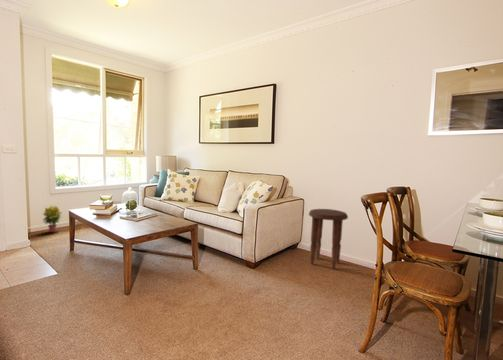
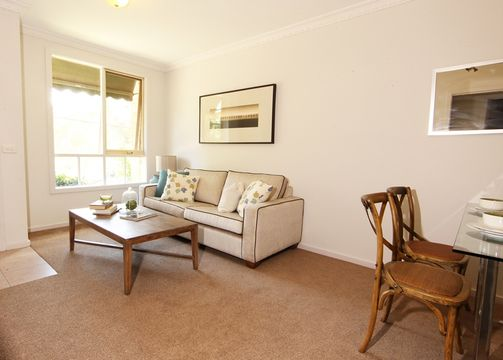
- potted plant [42,204,63,233]
- side table [308,208,349,270]
